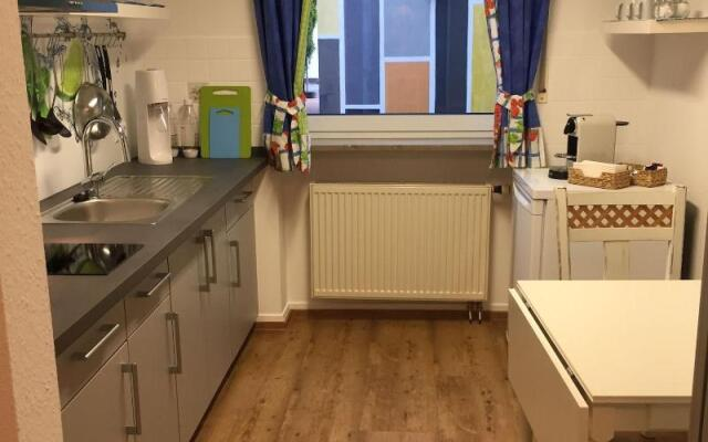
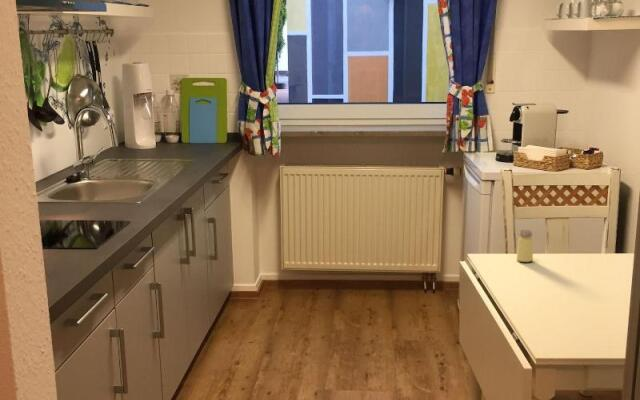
+ saltshaker [516,229,534,263]
